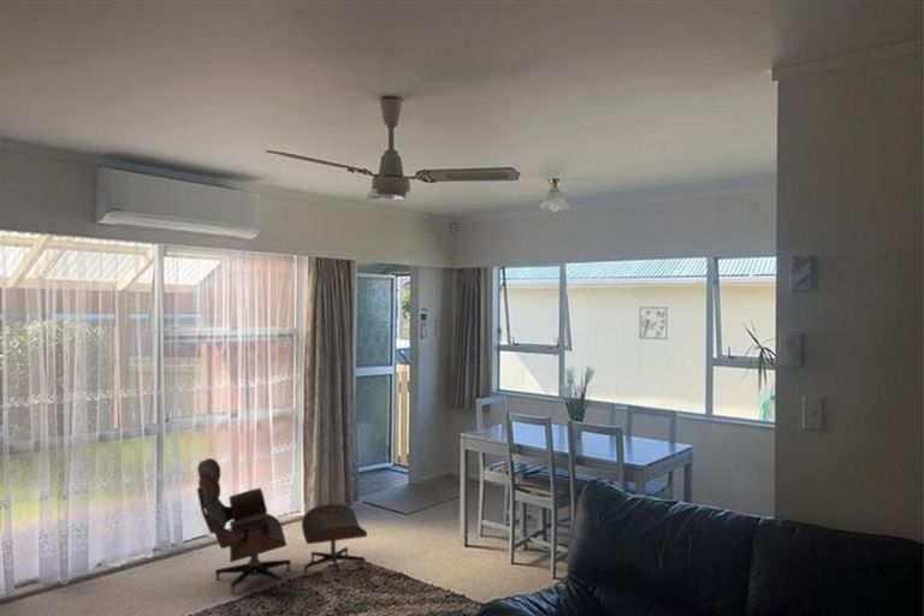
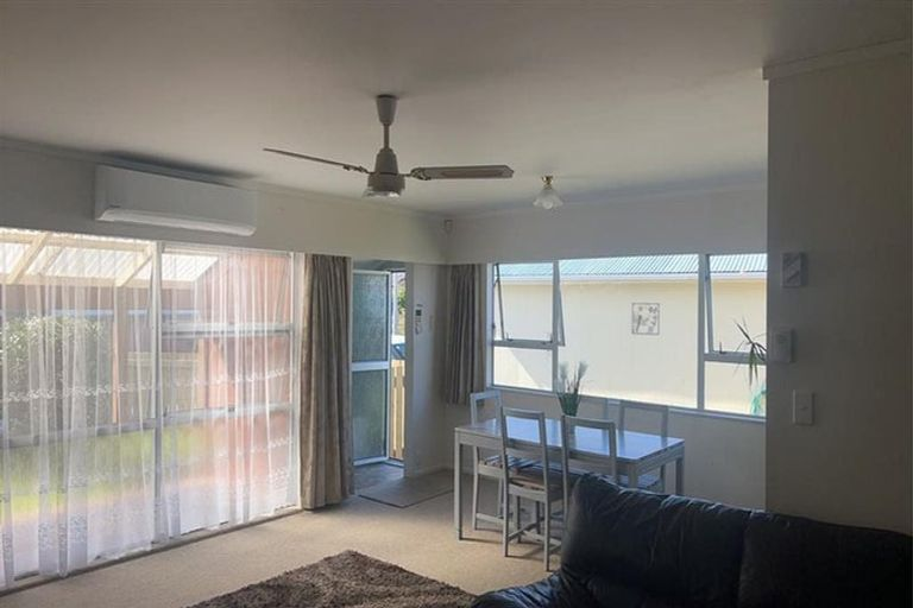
- lounge chair [196,457,368,596]
